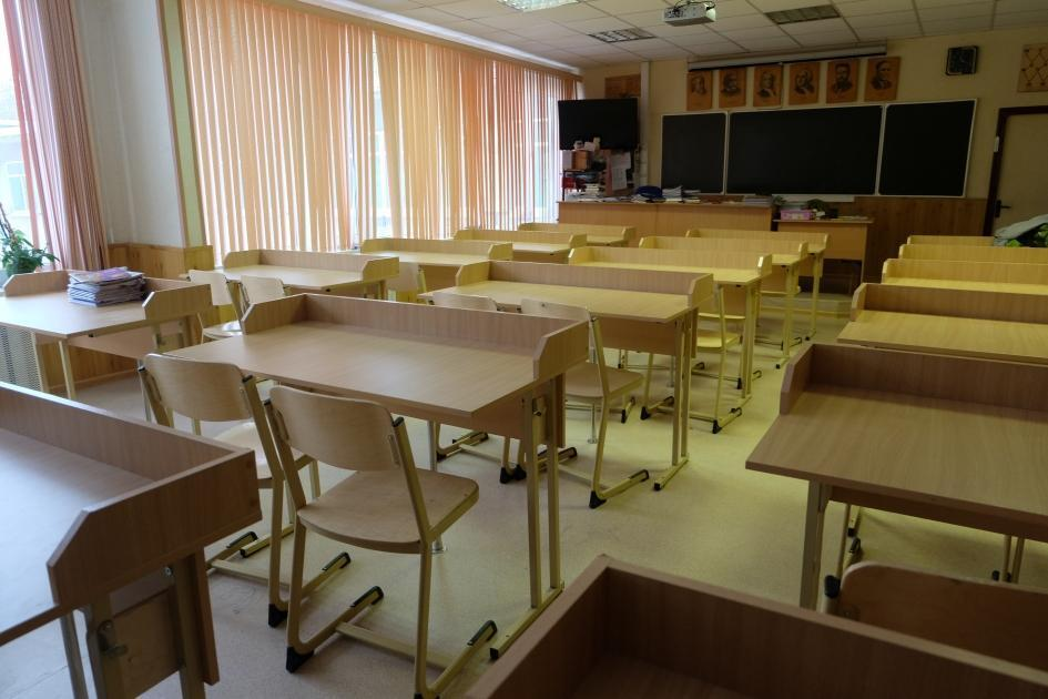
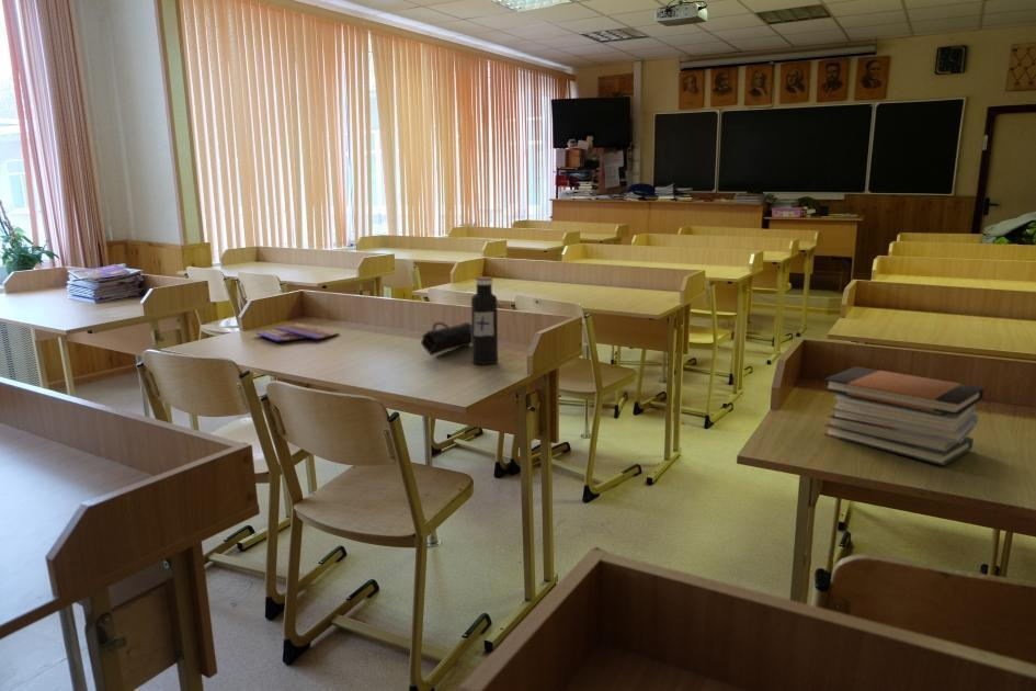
+ pencil case [420,321,473,356]
+ book [254,322,341,342]
+ book stack [822,365,986,466]
+ water bottle [470,275,499,366]
